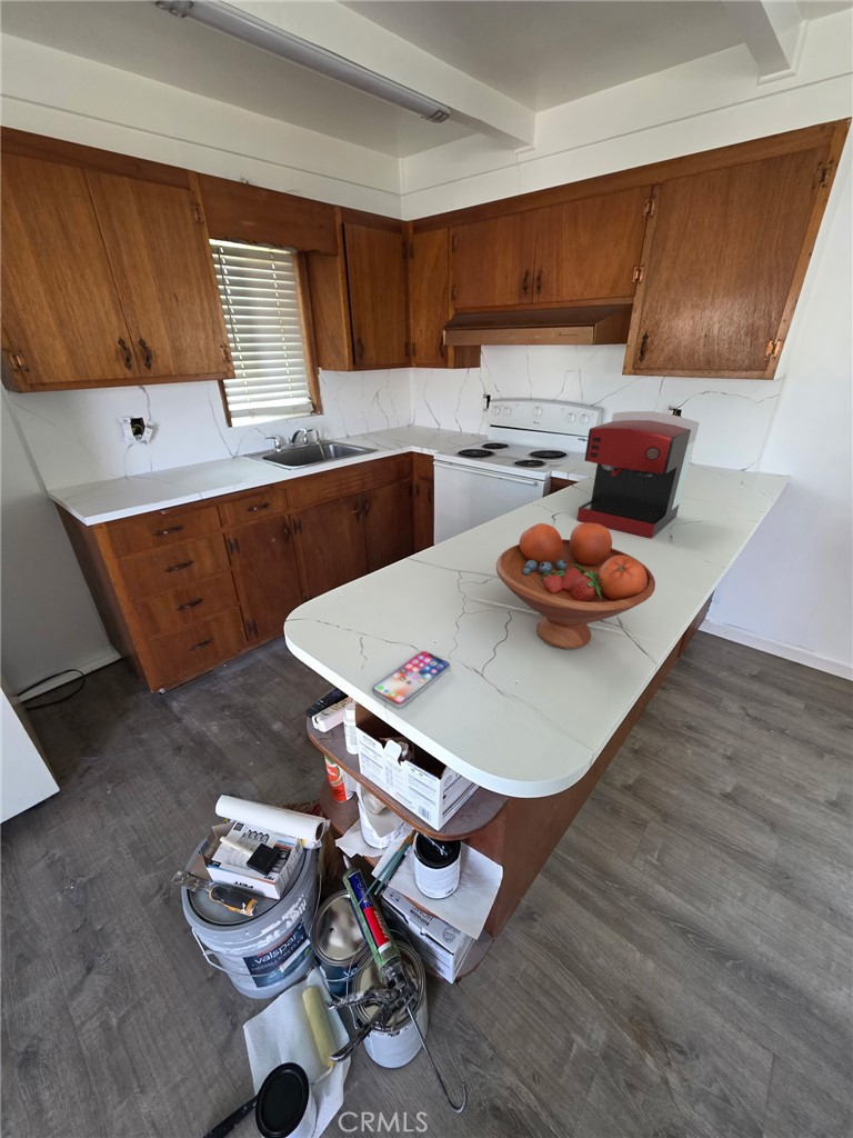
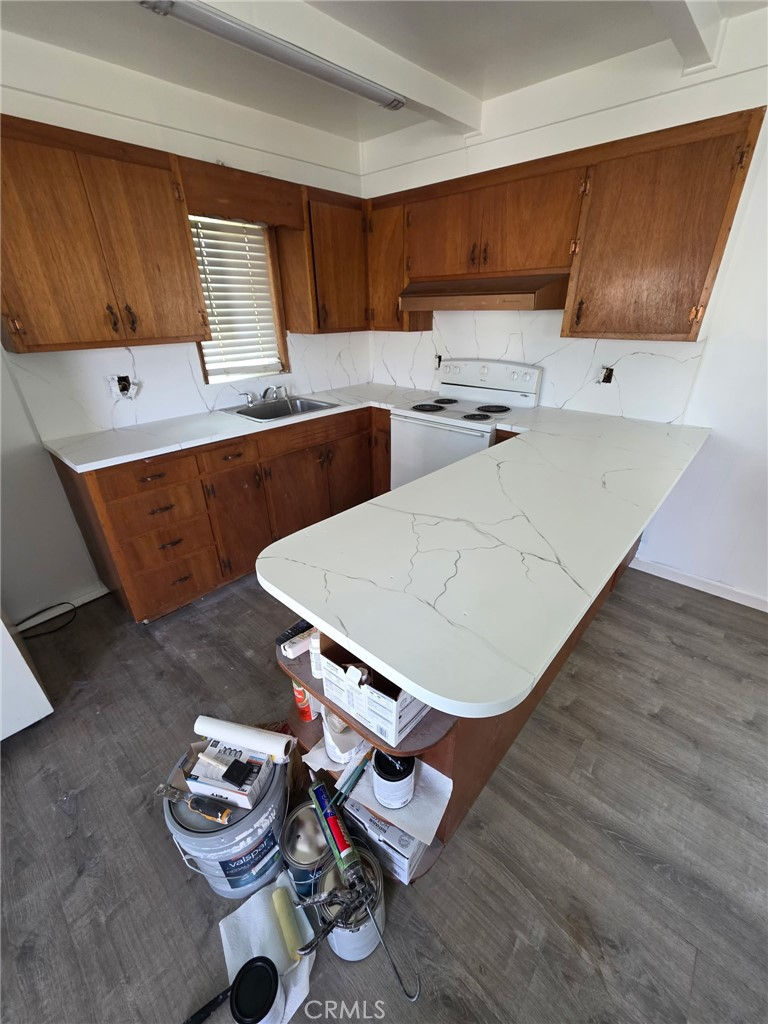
- smartphone [371,650,451,709]
- coffee maker [576,410,701,539]
- fruit bowl [495,522,656,650]
